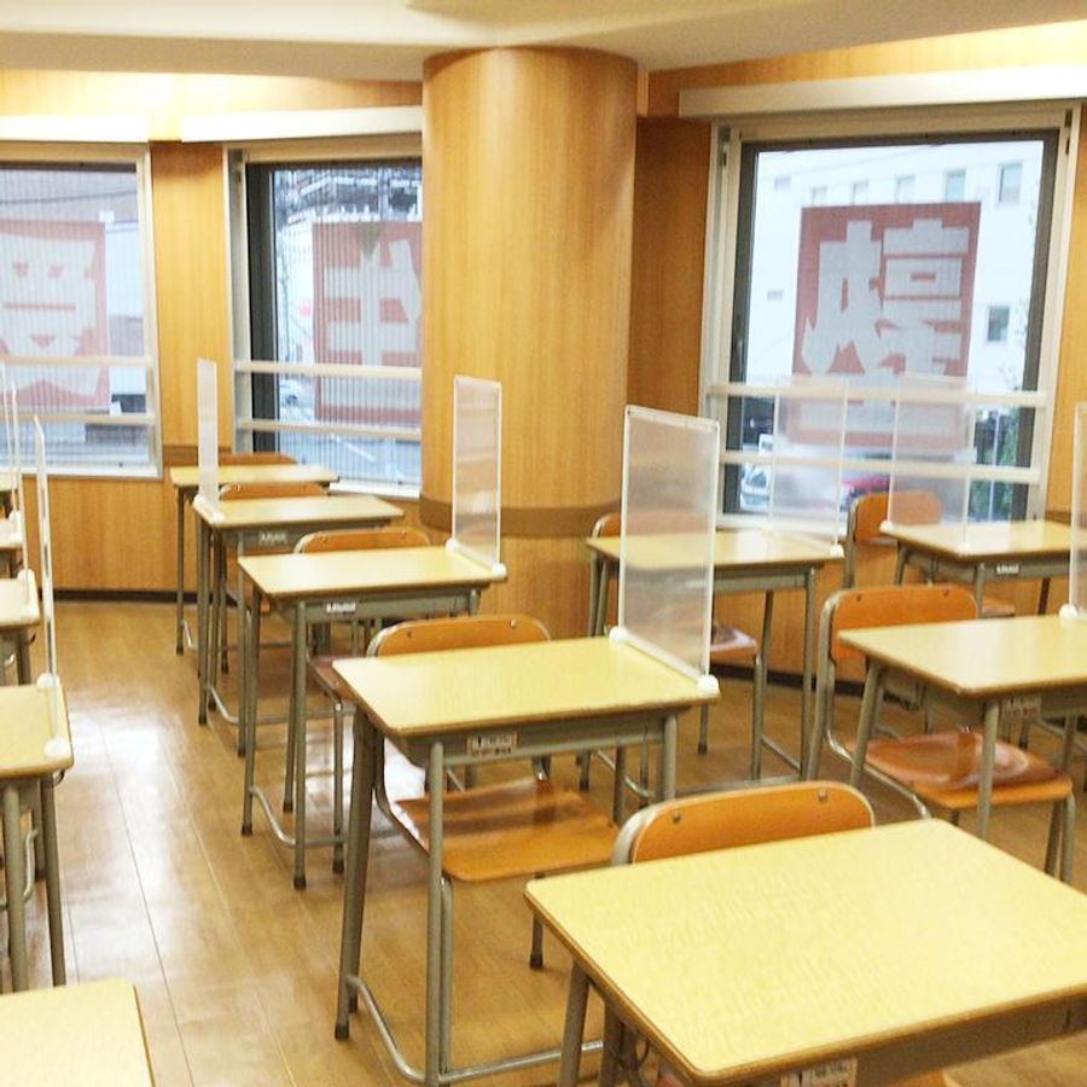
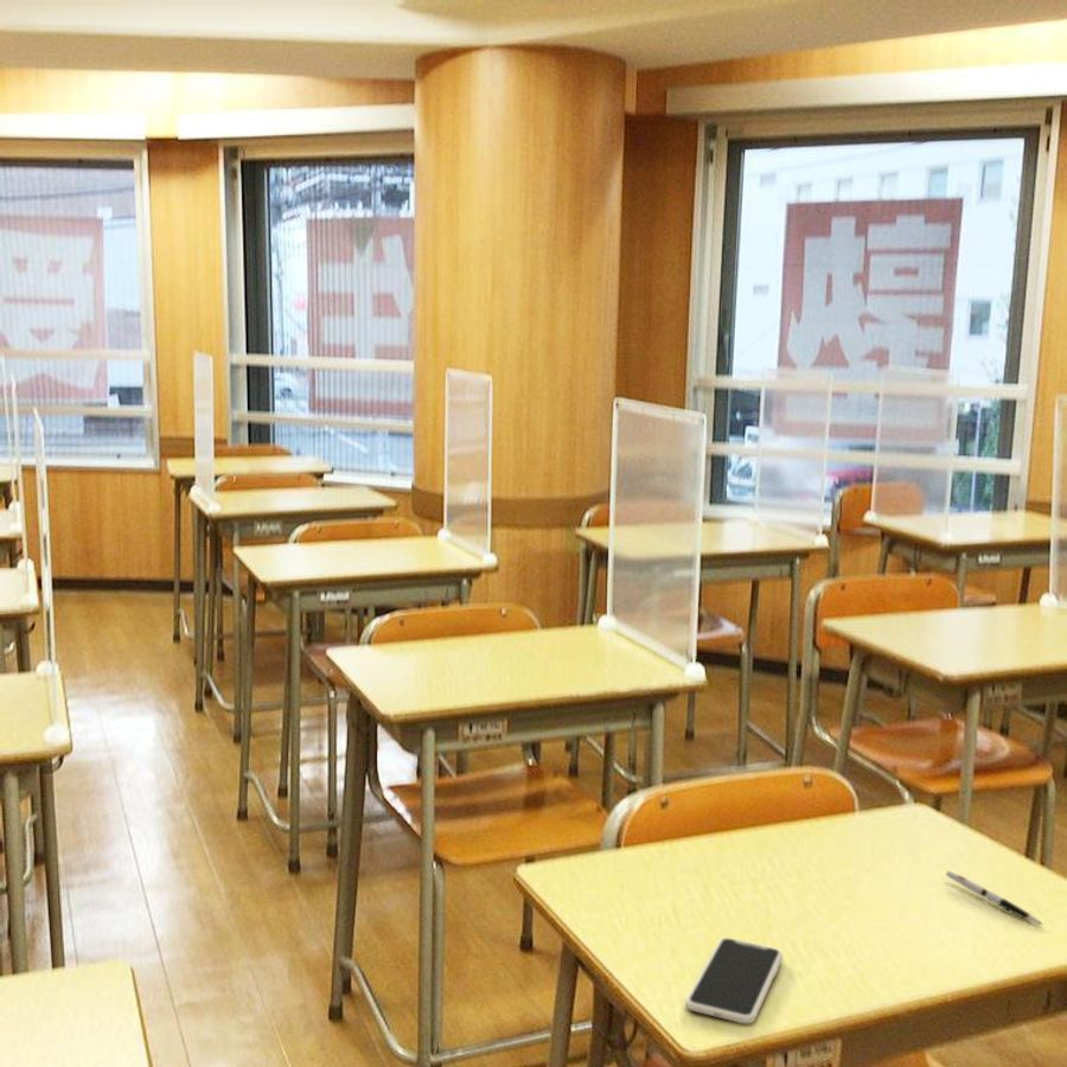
+ pen [945,870,1043,926]
+ smartphone [684,937,784,1024]
